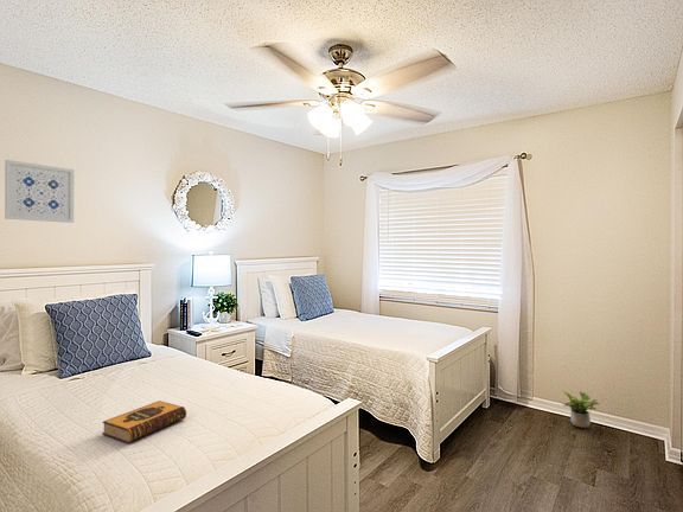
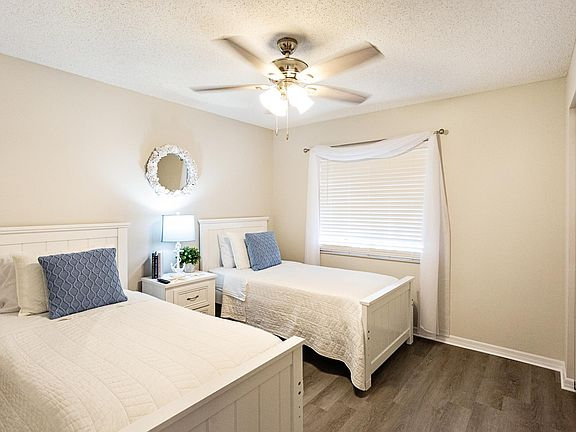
- potted plant [562,390,601,429]
- hardback book [101,399,187,444]
- wall art [4,159,75,224]
